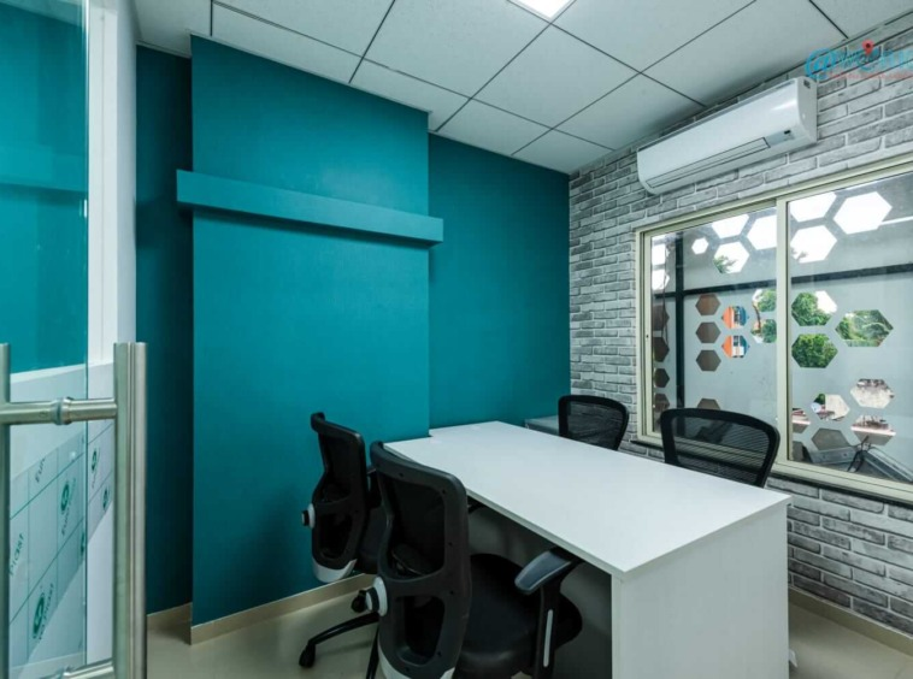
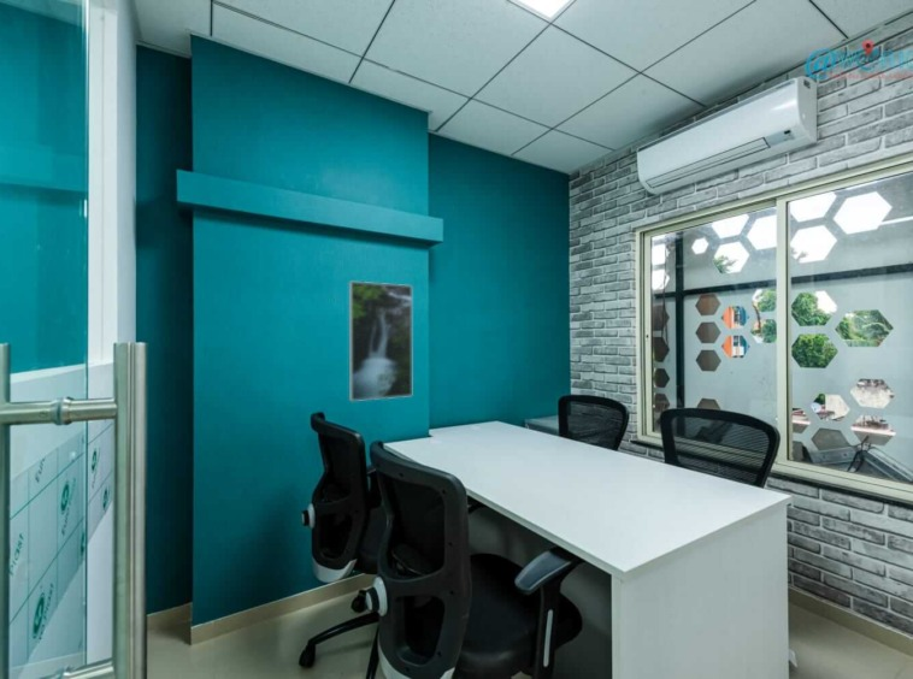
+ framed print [348,281,413,402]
